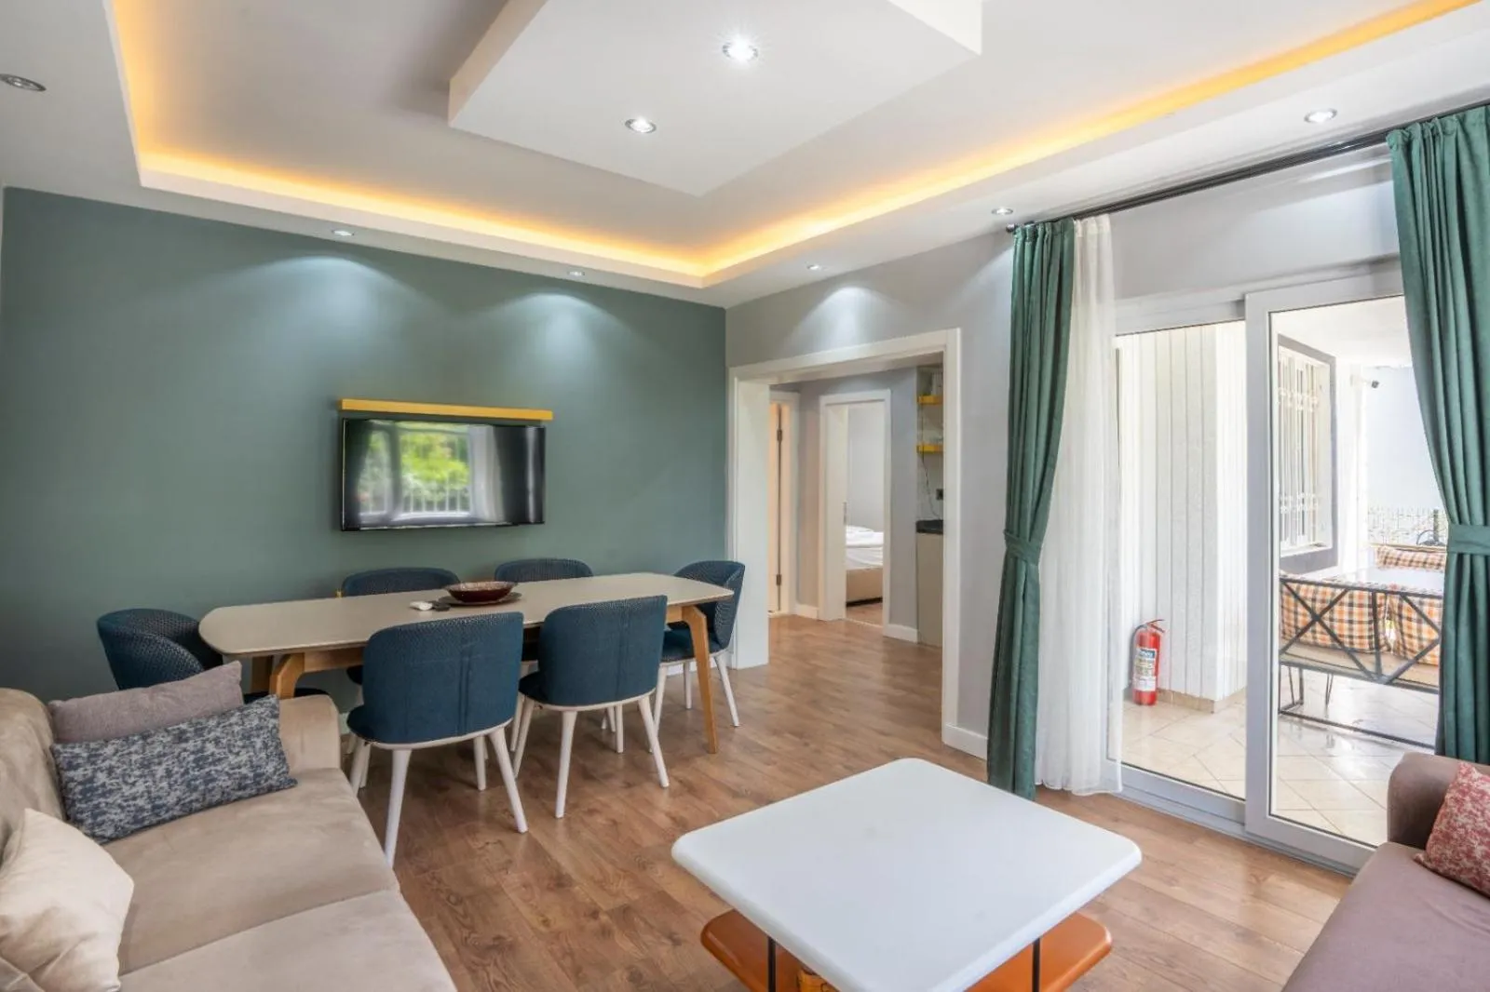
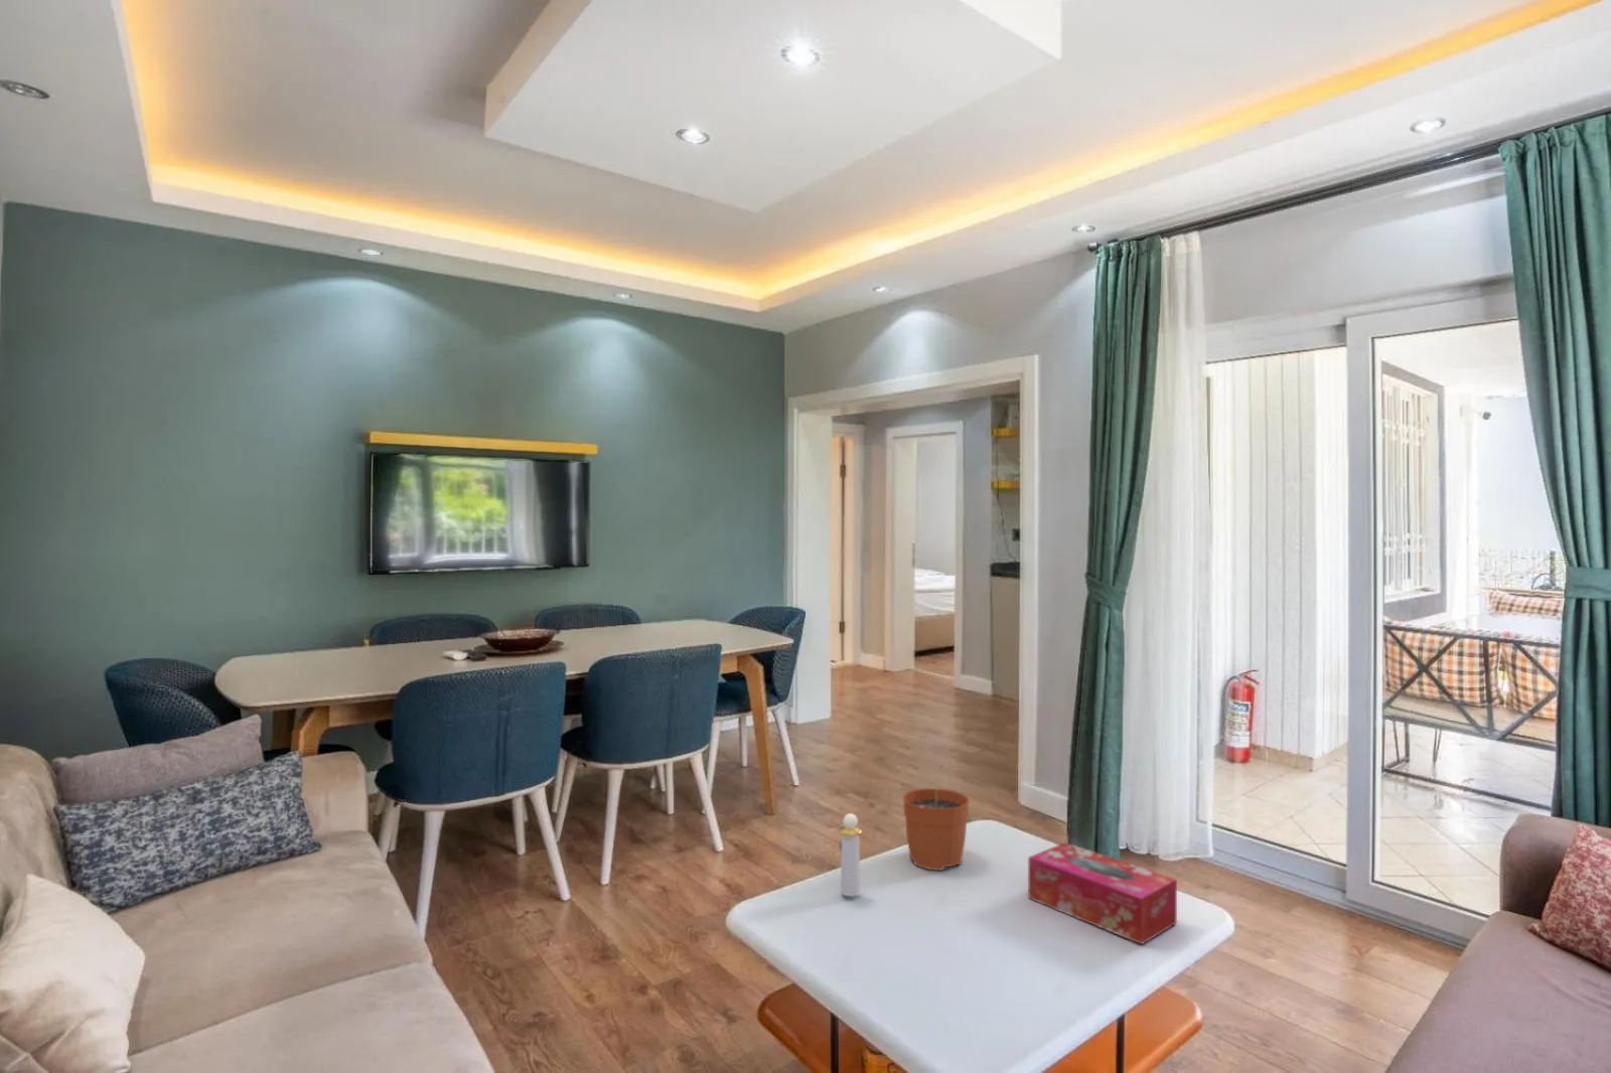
+ perfume bottle [837,812,862,898]
+ tissue box [1026,842,1179,945]
+ plant pot [902,764,970,871]
